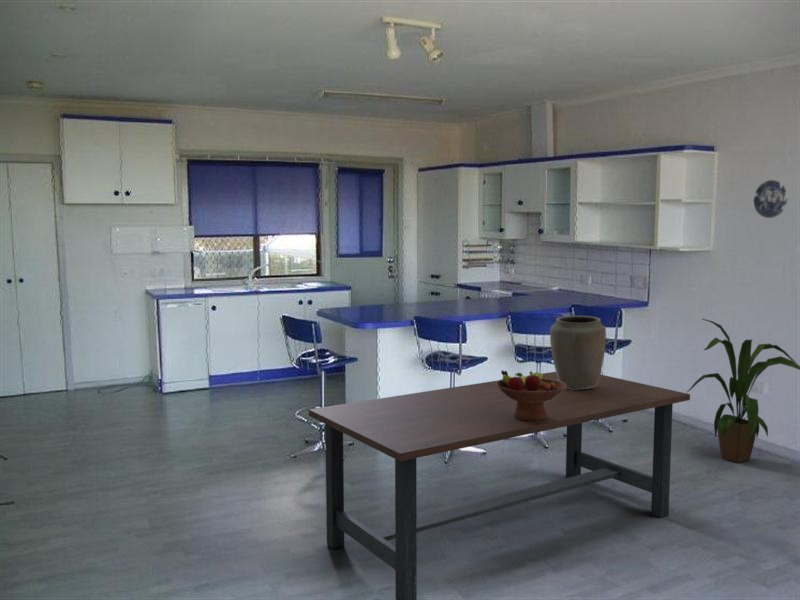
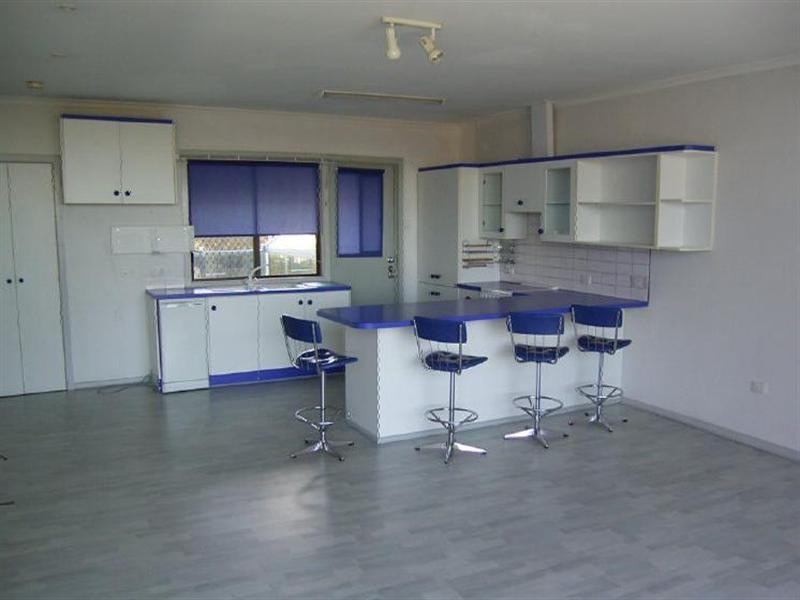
- plate [752,179,789,219]
- fruit bowl [496,369,566,421]
- house plant [685,318,800,464]
- dining table [308,371,691,600]
- vase [549,315,607,390]
